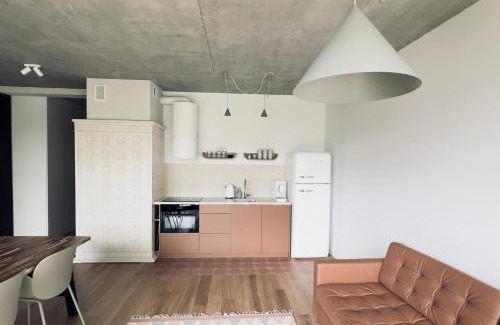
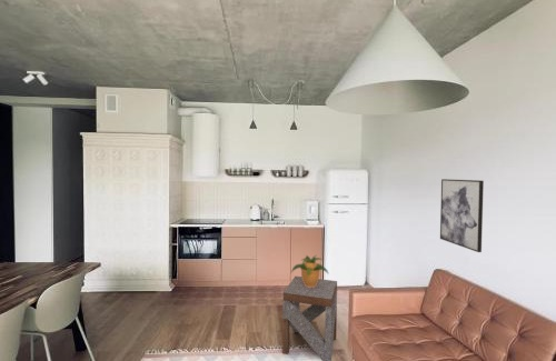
+ side table [281,275,338,361]
+ wall art [439,178,485,253]
+ potted plant [290,254,330,287]
